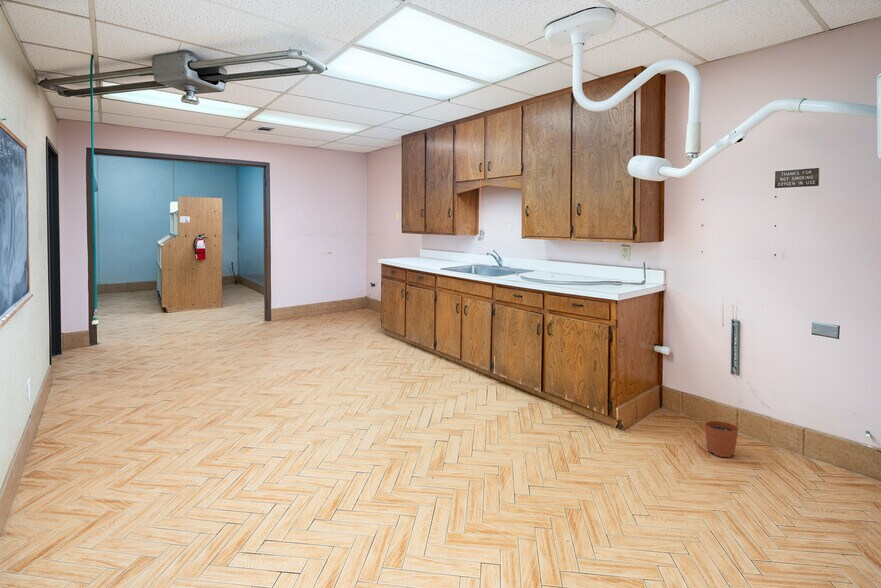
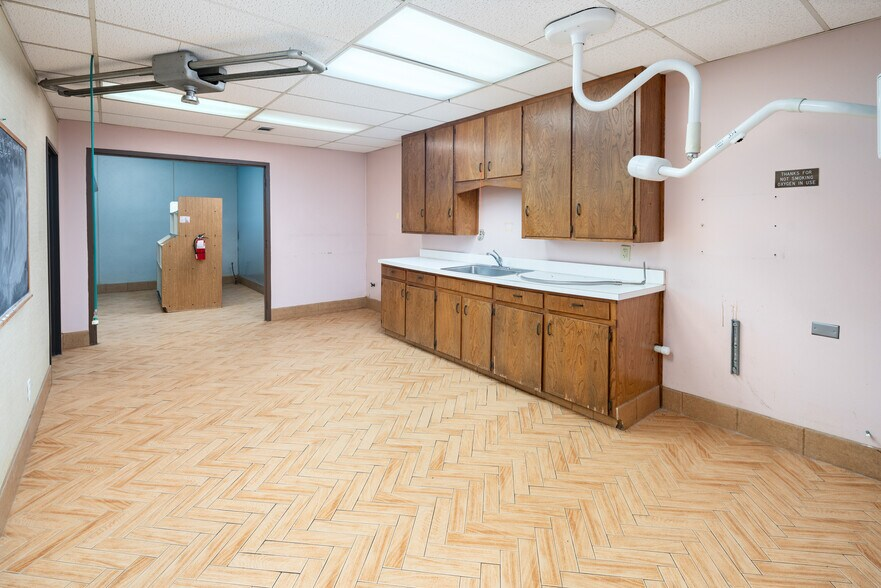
- plant pot [704,413,740,458]
